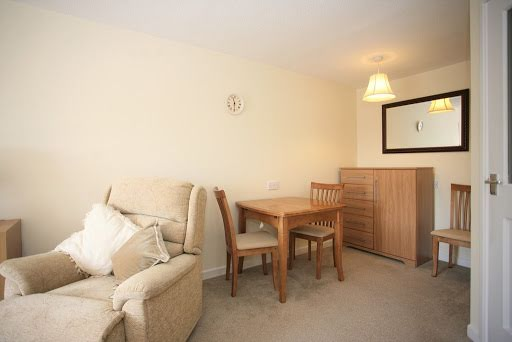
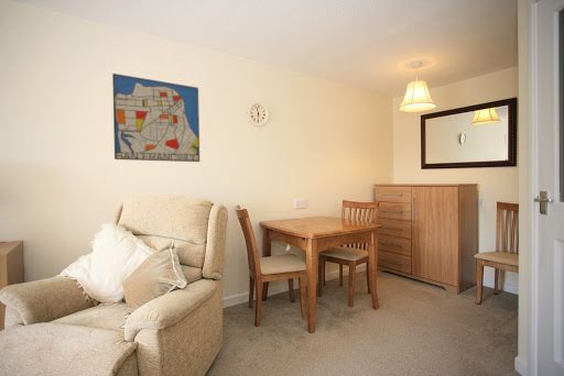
+ wall art [111,73,200,163]
